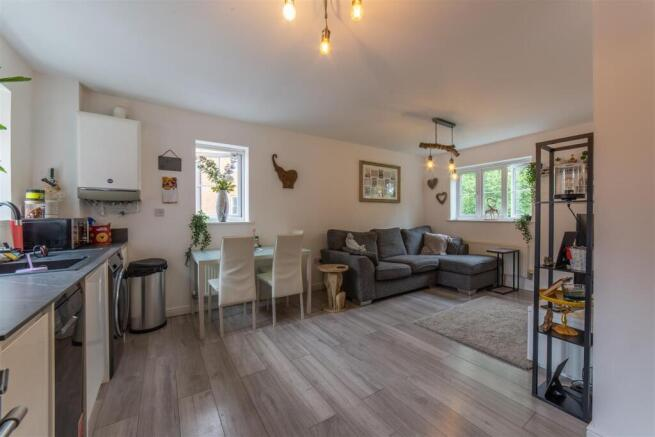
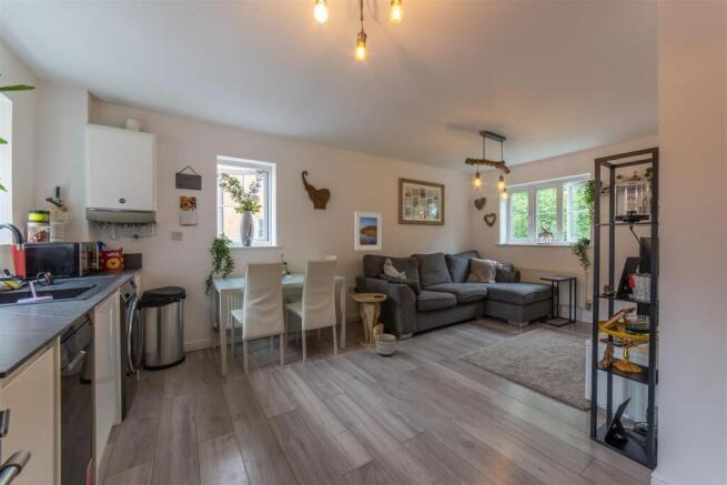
+ planter [375,333,396,356]
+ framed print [354,211,383,252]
